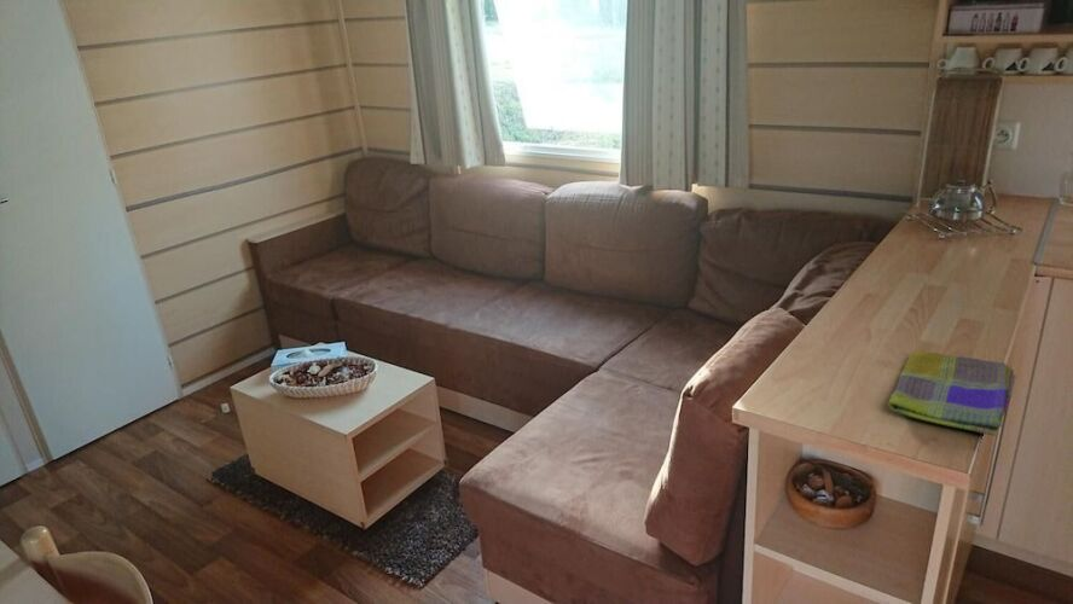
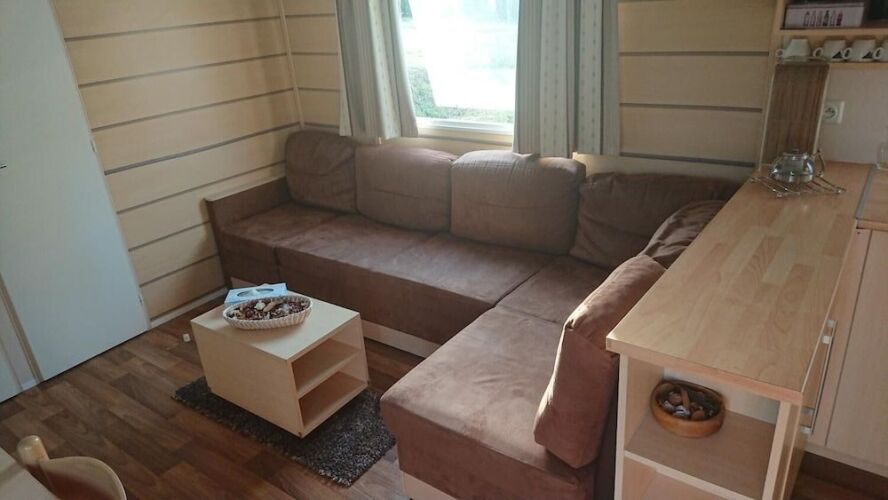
- dish towel [887,350,1017,437]
